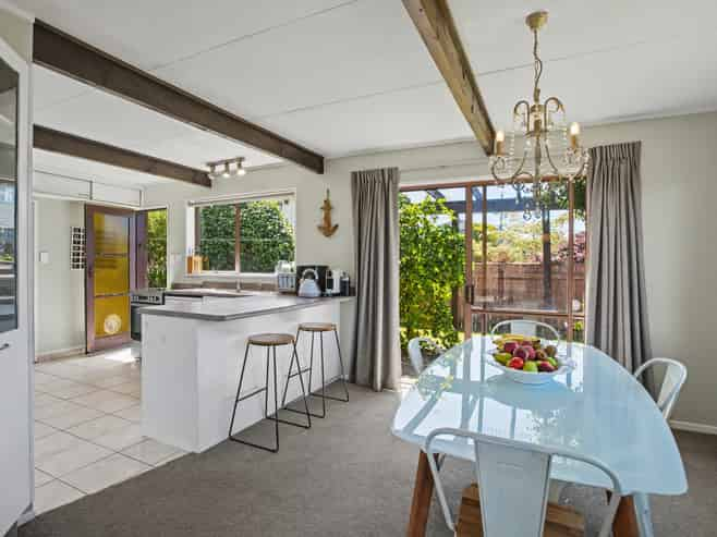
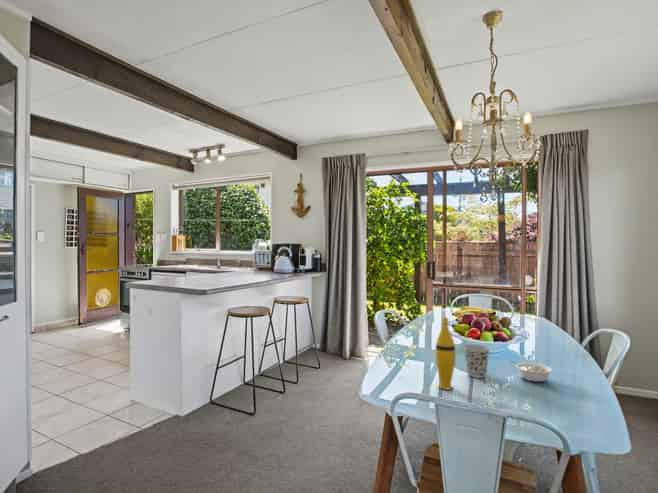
+ legume [509,359,554,383]
+ vase [434,316,457,391]
+ cup [462,343,491,379]
